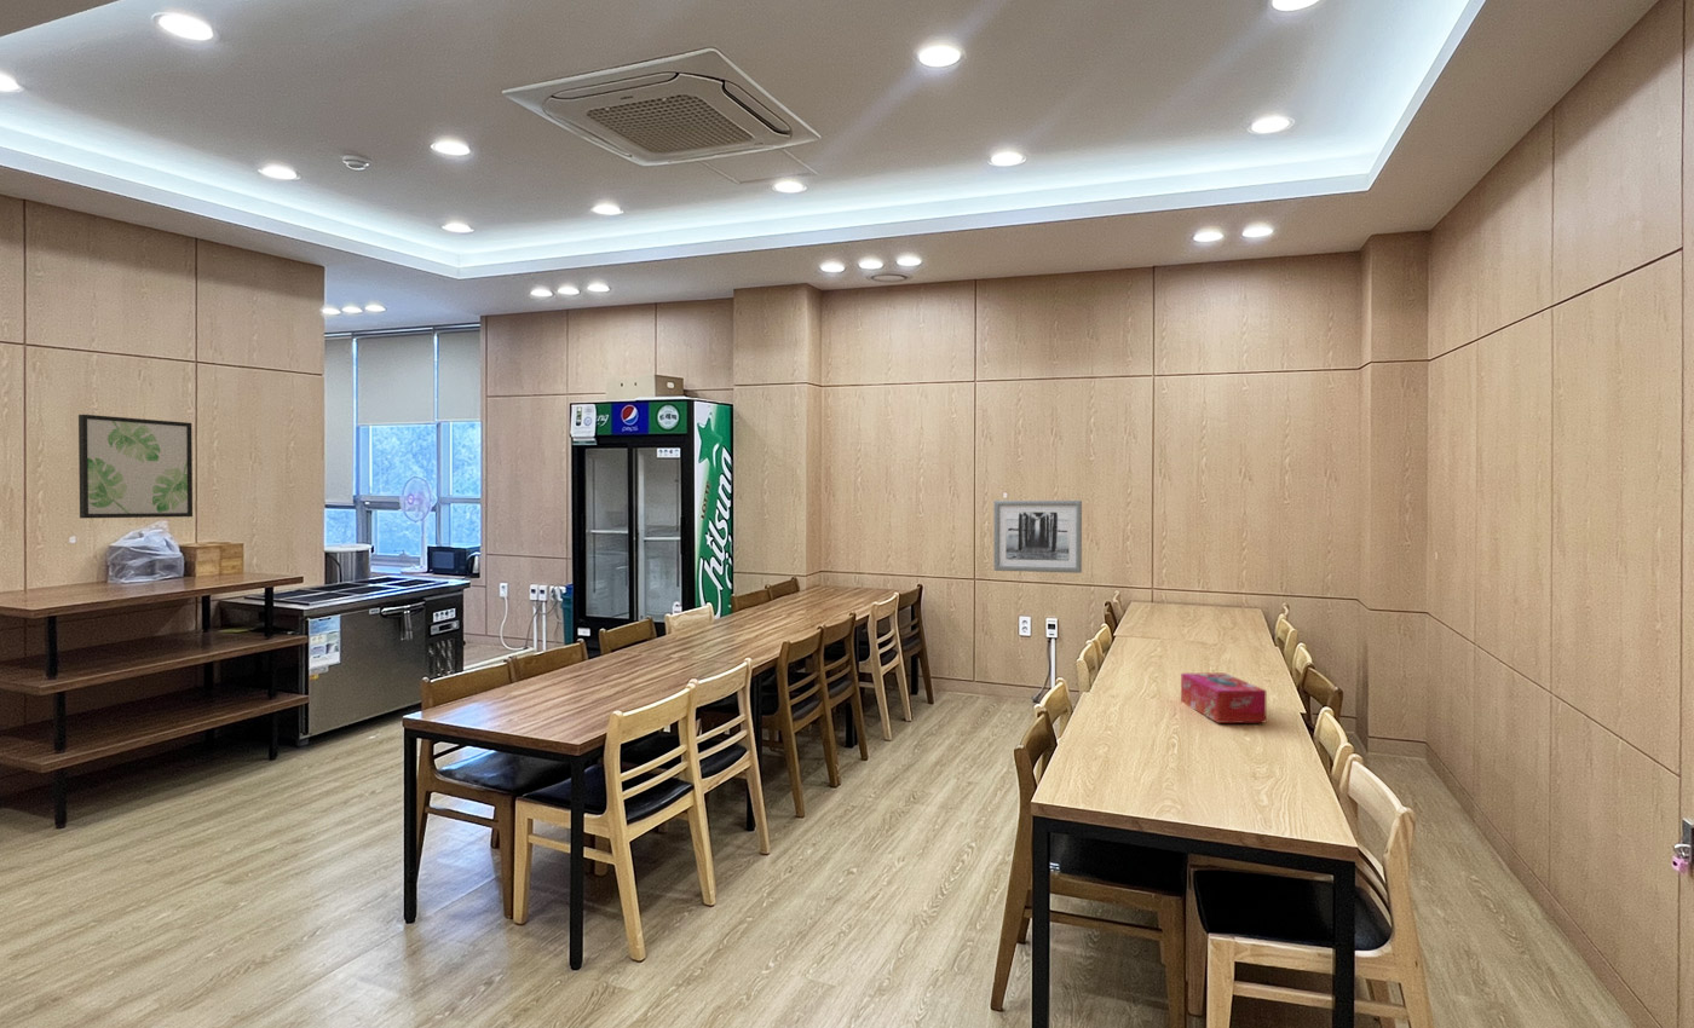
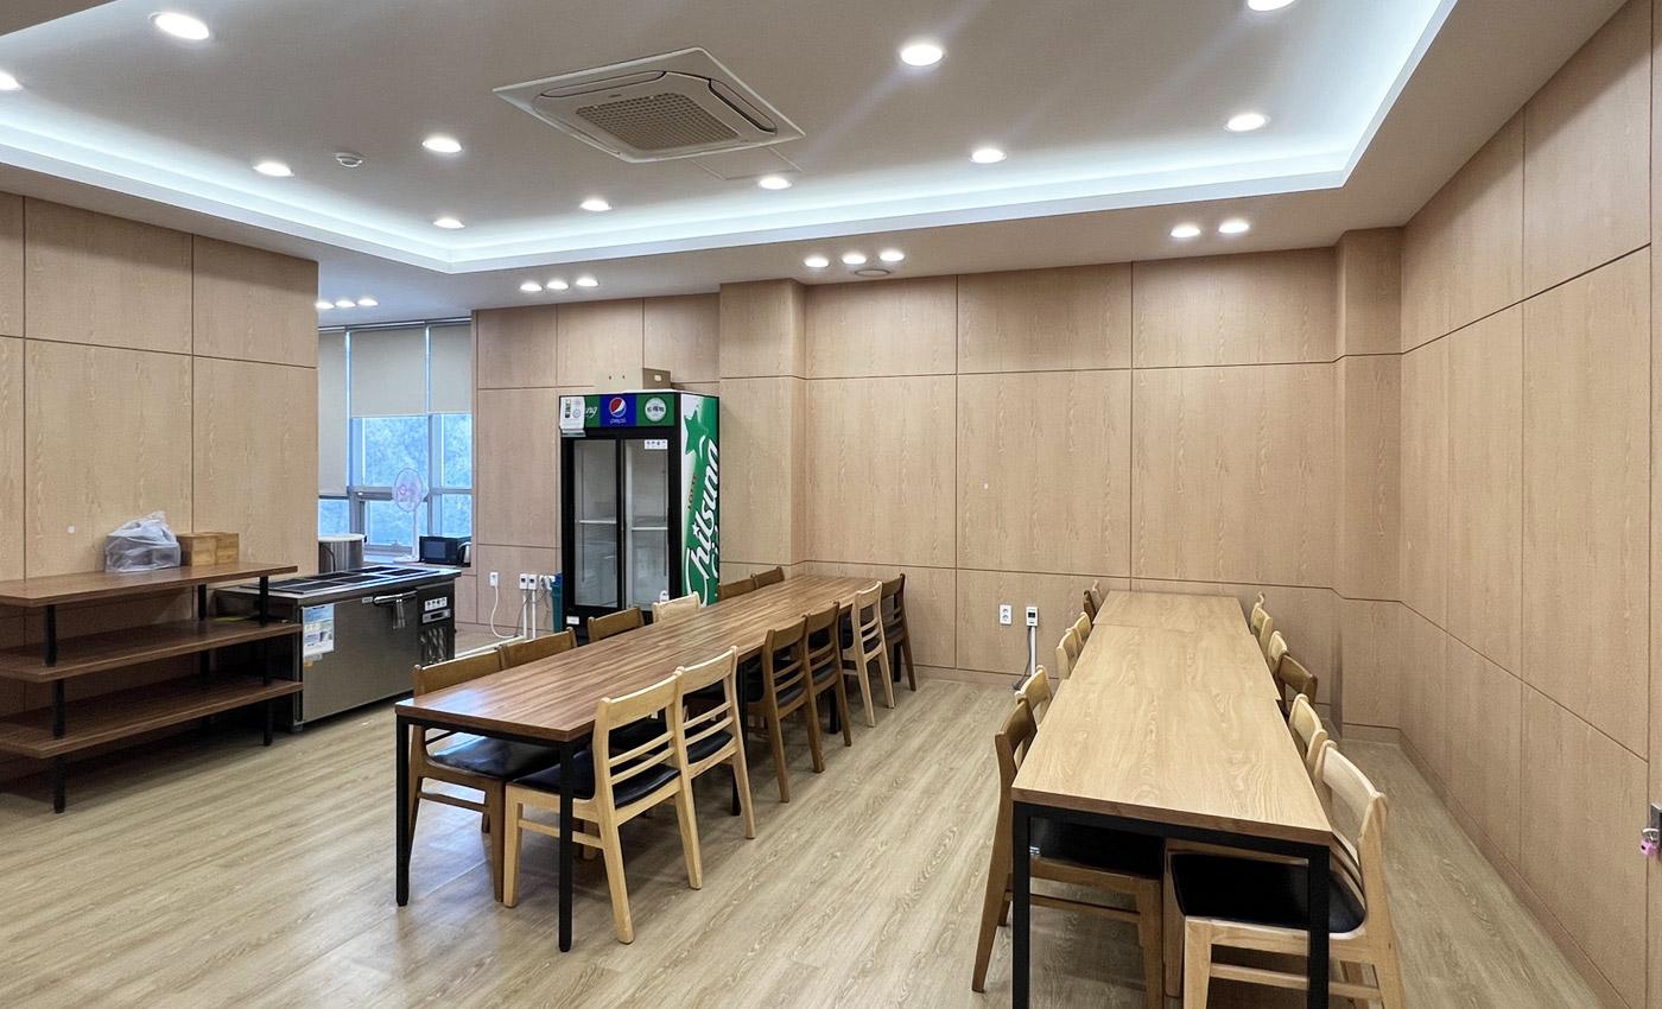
- wall art [77,414,194,519]
- wall art [992,499,1083,574]
- tissue box [1180,672,1267,724]
